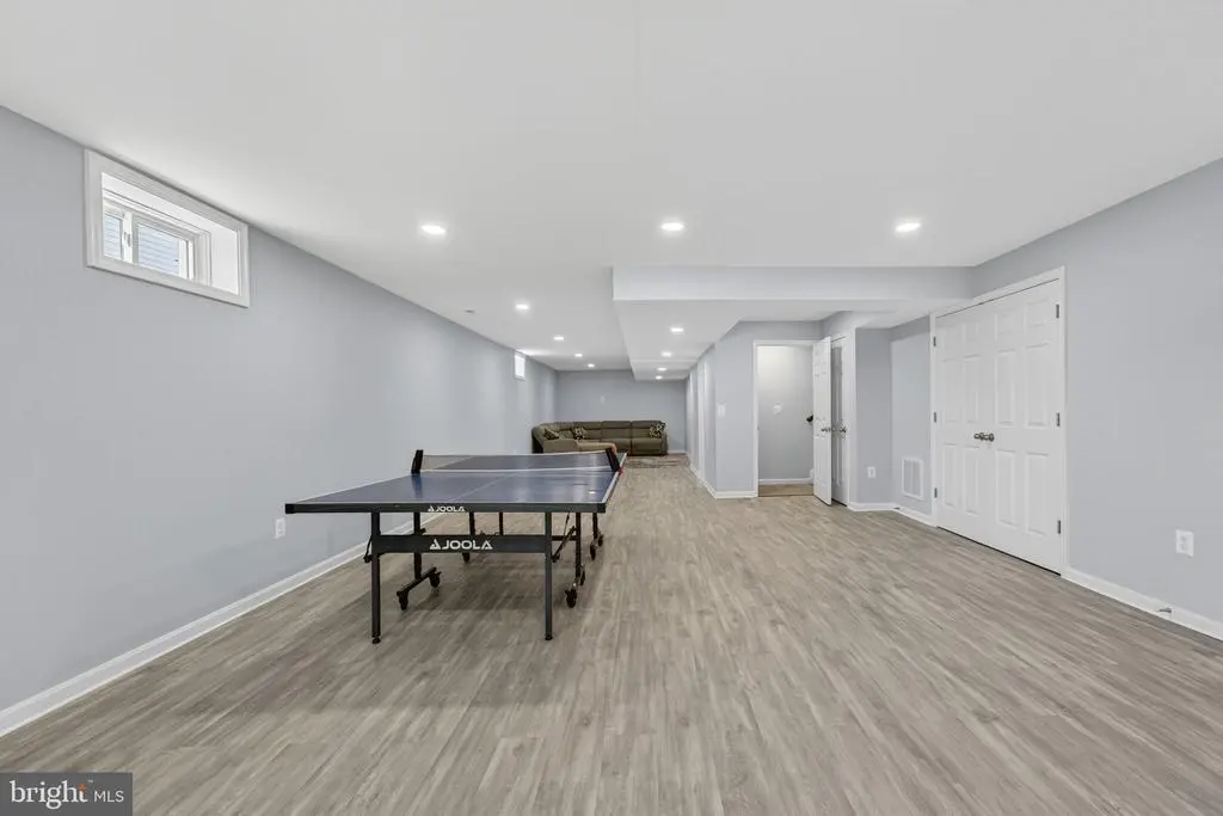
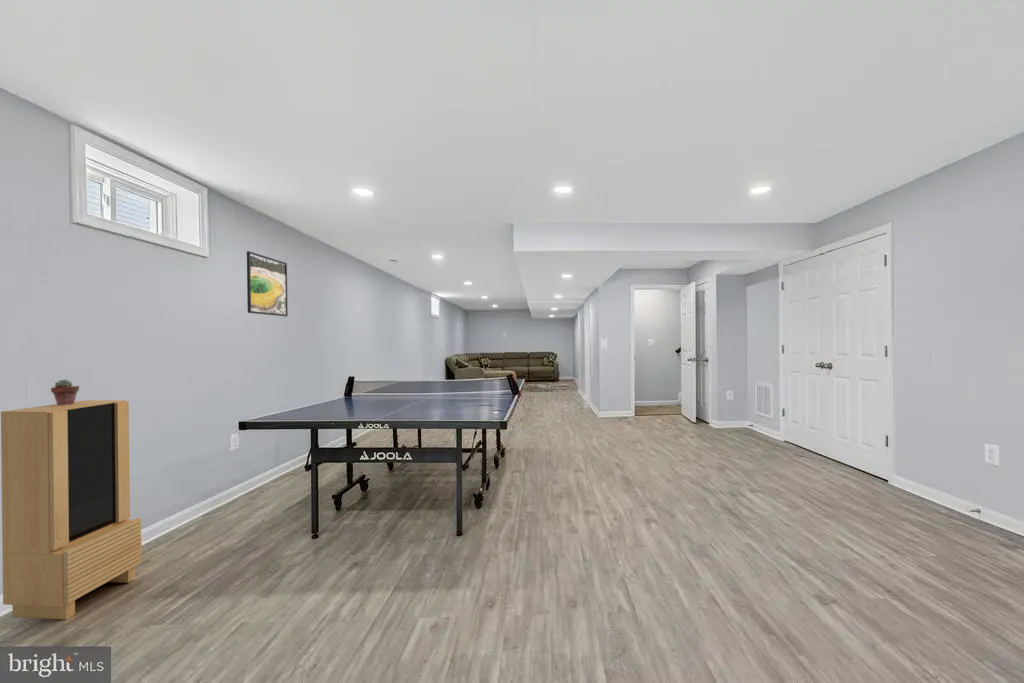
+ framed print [246,250,289,317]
+ potted succulent [50,378,80,405]
+ storage cabinet [0,399,143,620]
